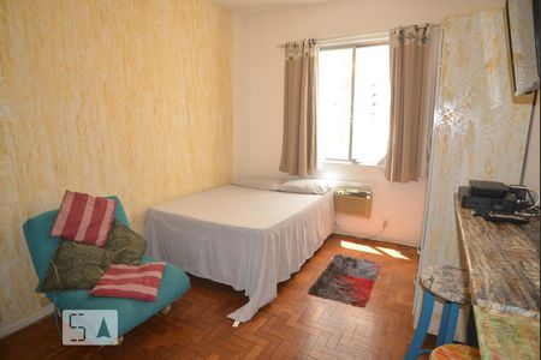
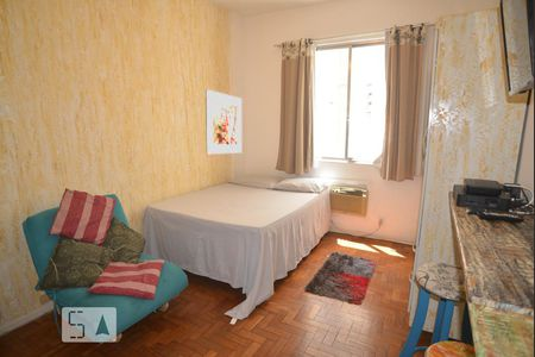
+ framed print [204,88,243,155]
